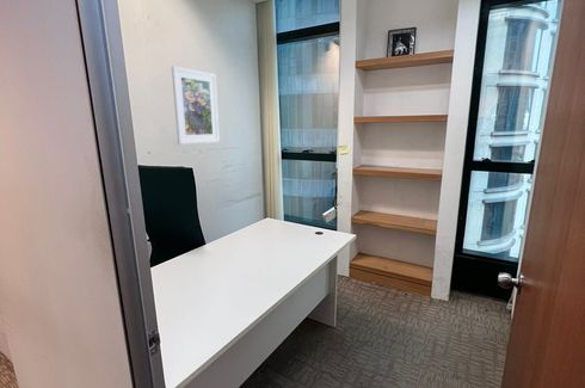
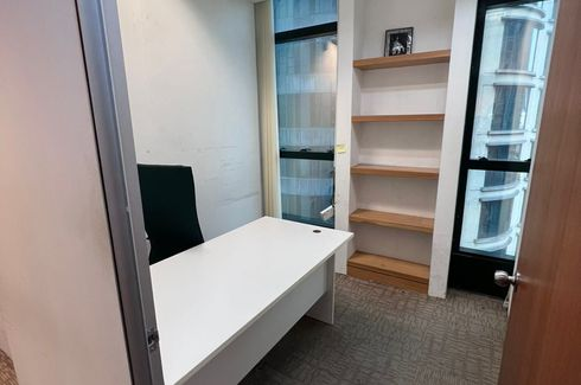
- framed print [171,66,221,146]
